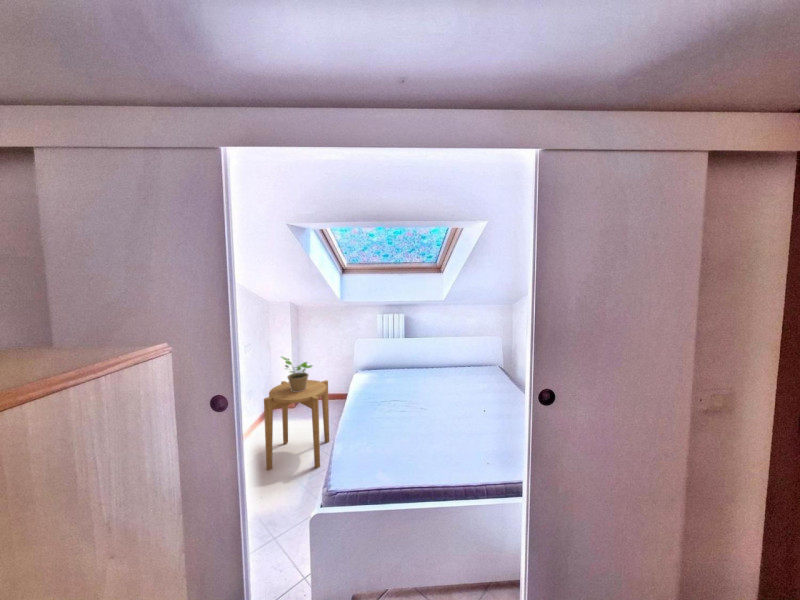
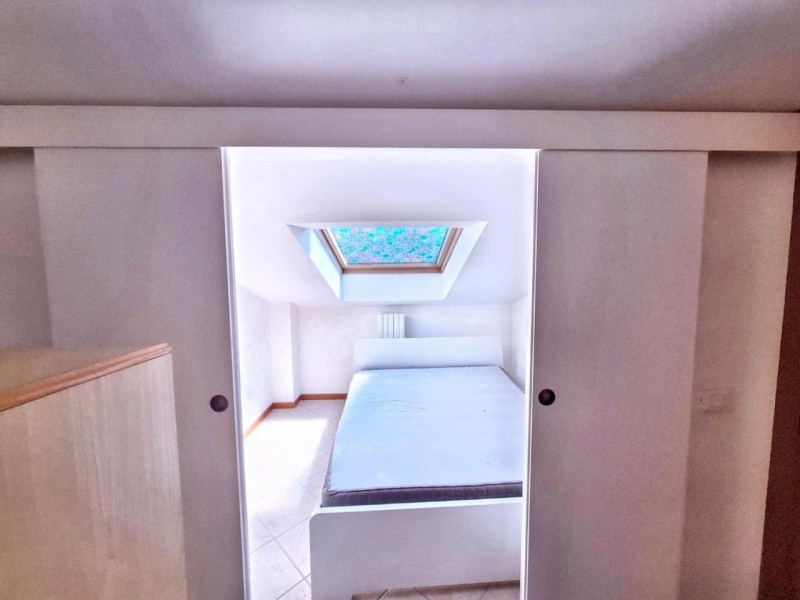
- side table [263,379,330,471]
- potted plant [279,355,314,392]
